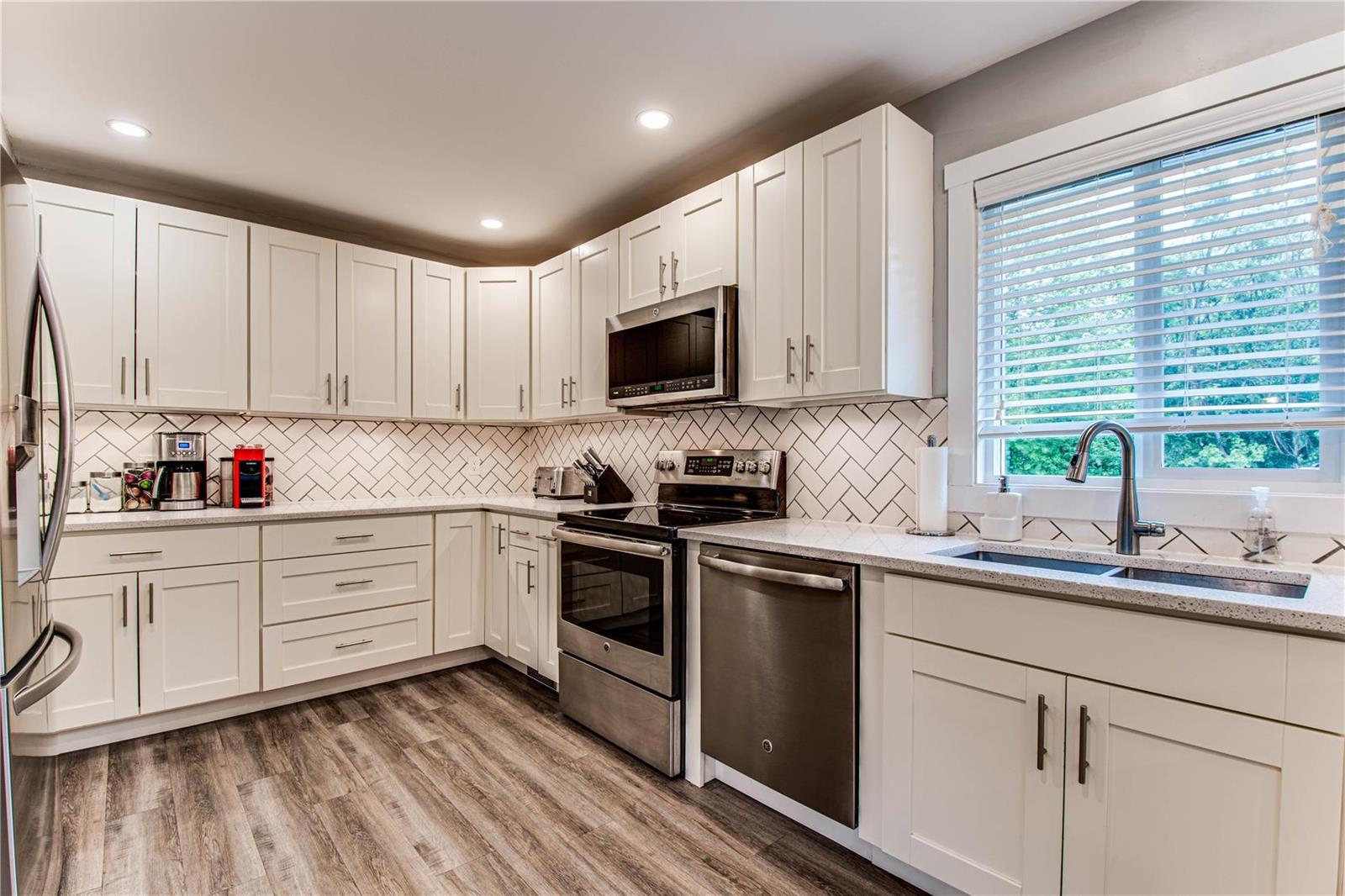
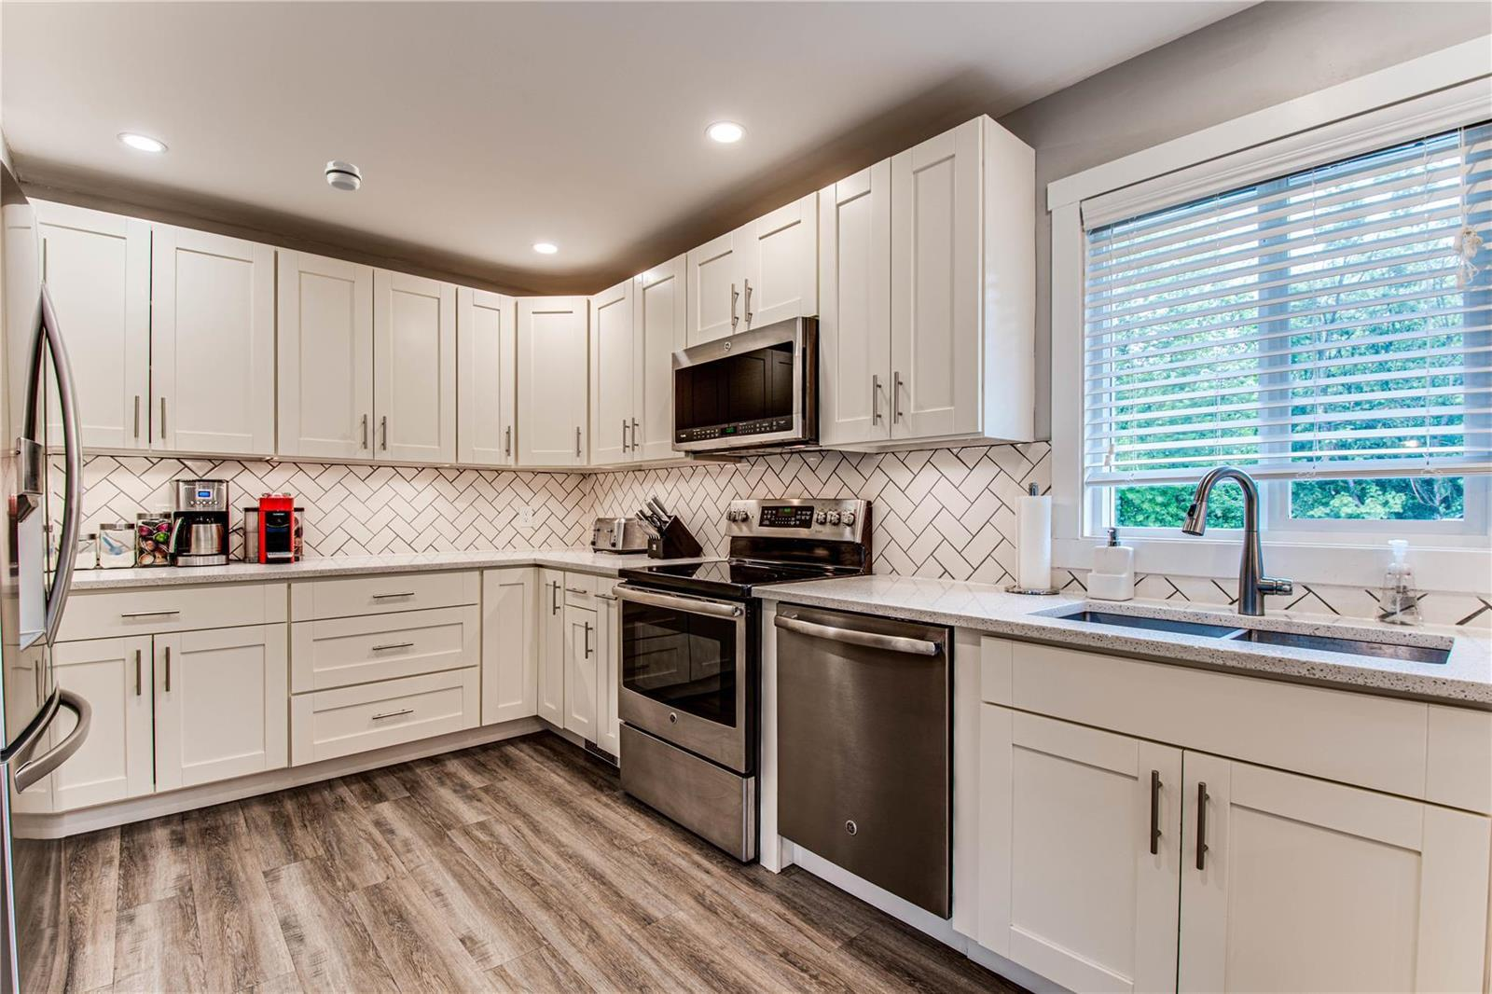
+ smoke detector [325,161,363,192]
